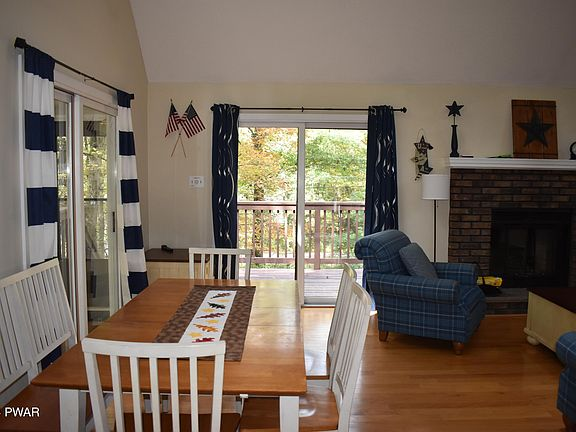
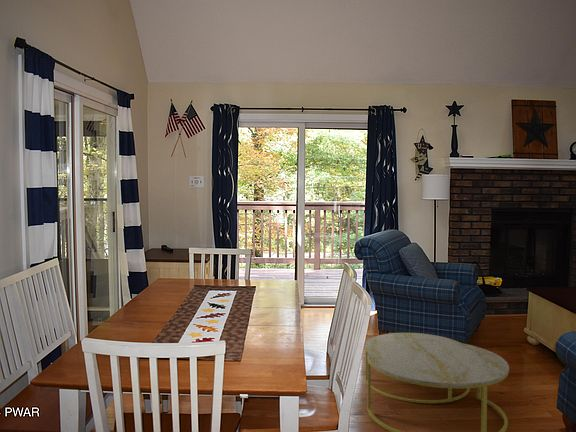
+ coffee table [364,332,510,432]
